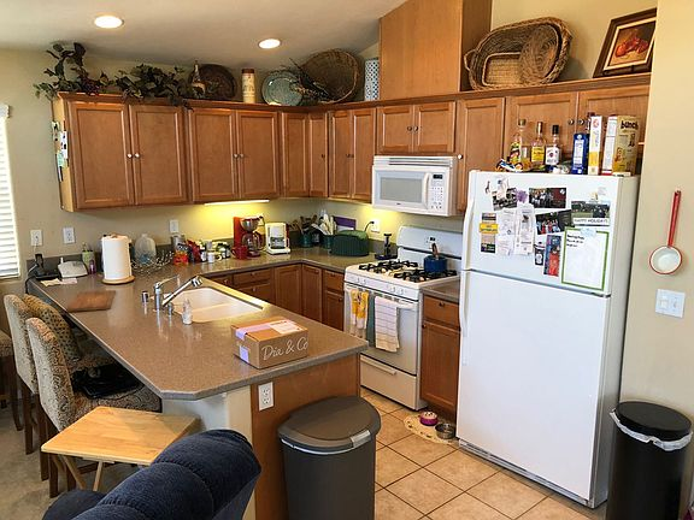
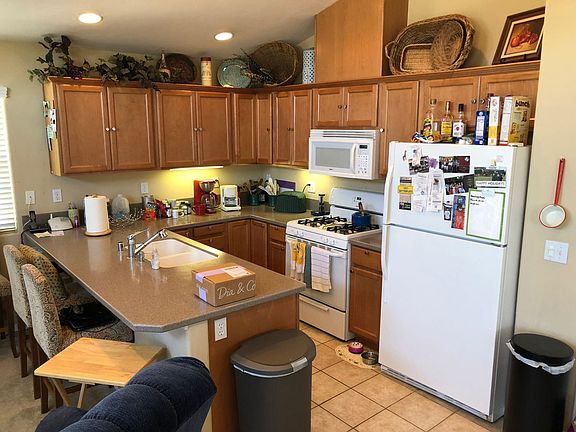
- cutting board [65,289,117,313]
